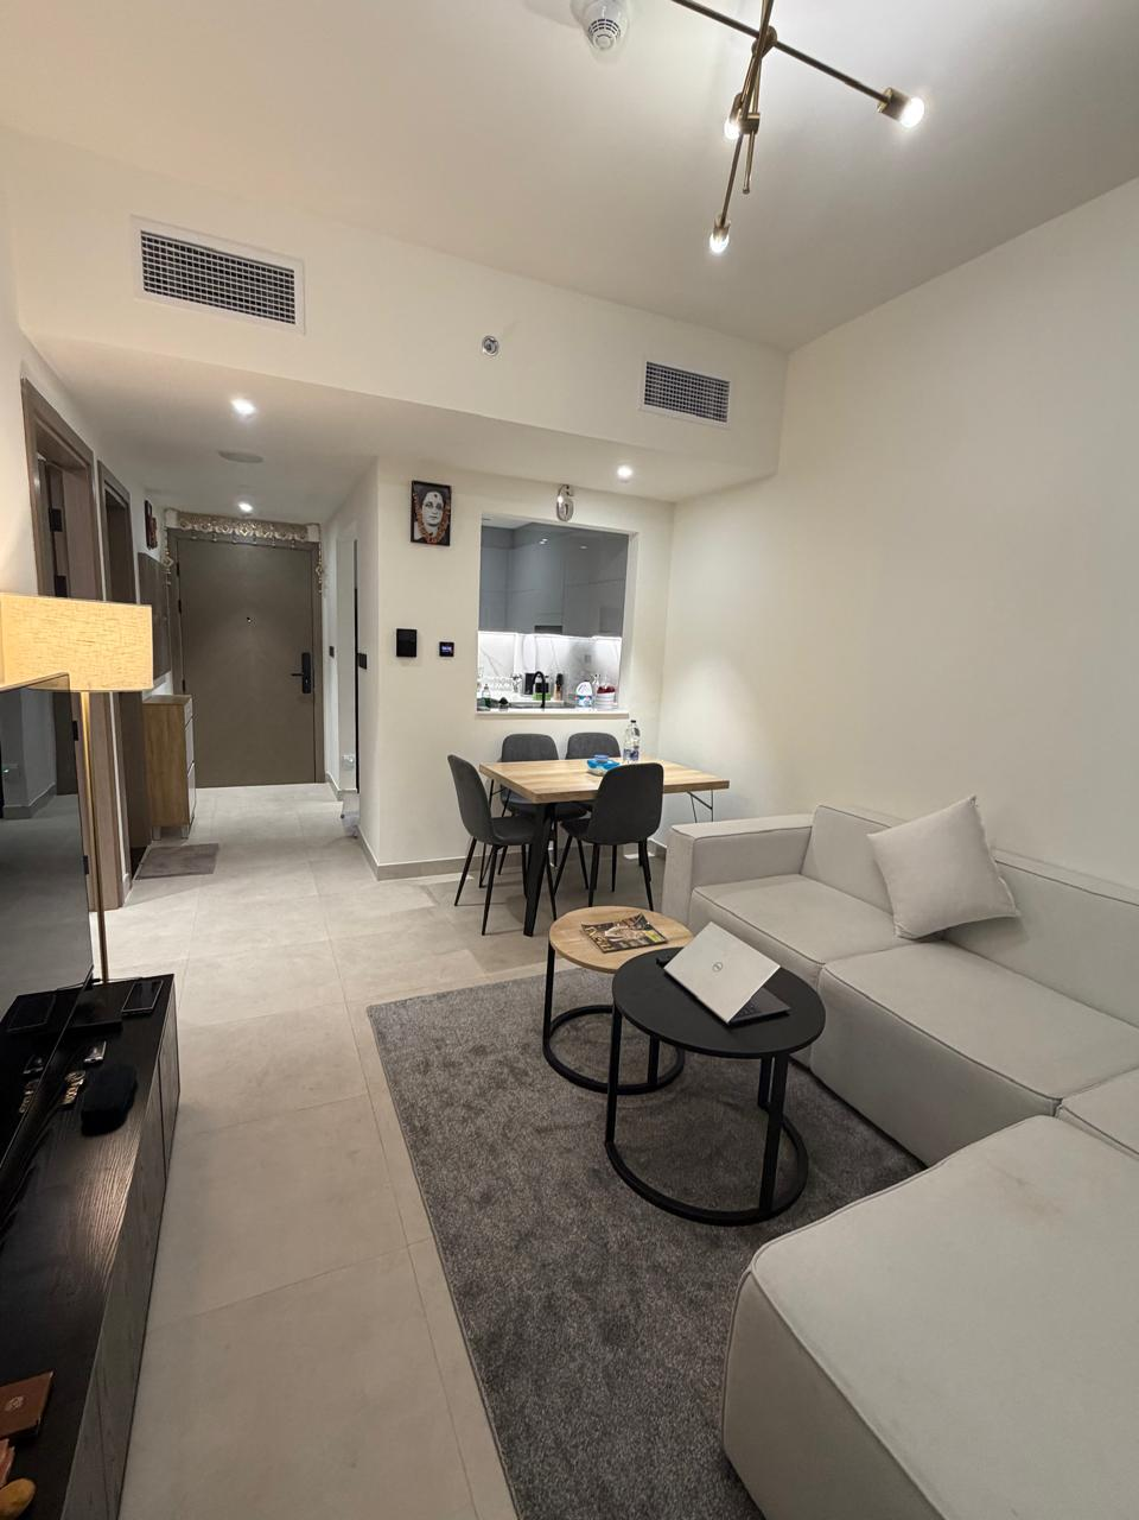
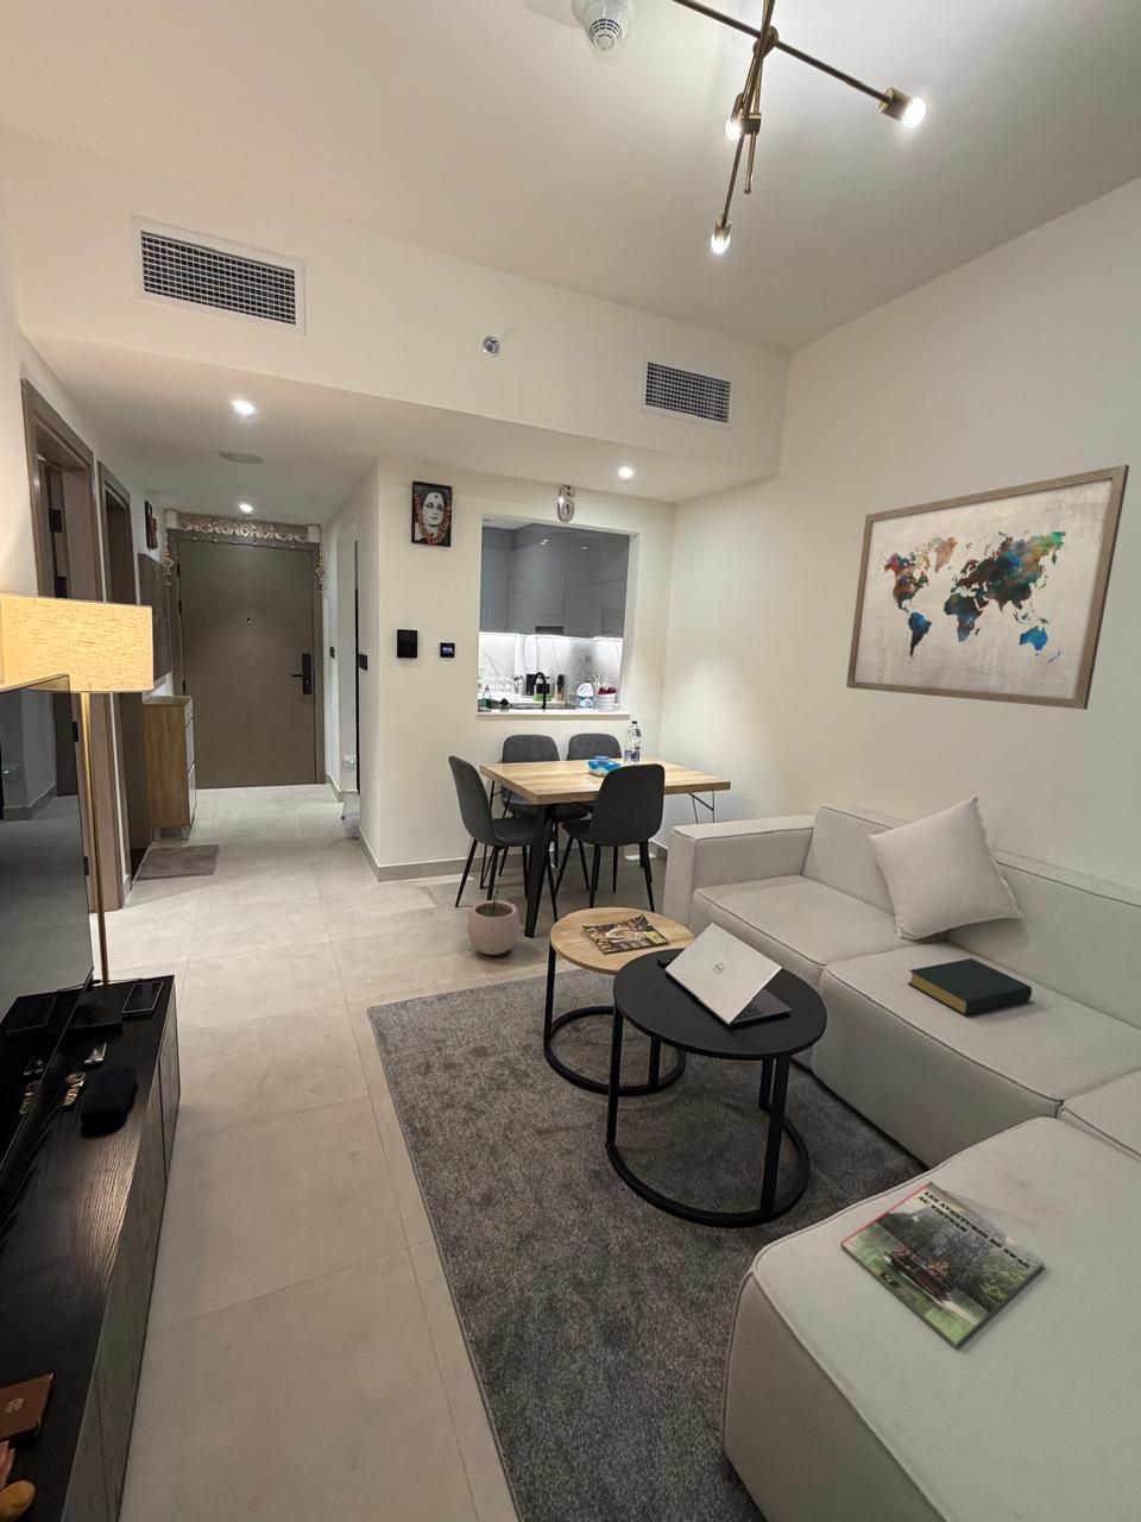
+ hardback book [906,958,1033,1016]
+ wall art [845,464,1130,711]
+ magazine [840,1180,1045,1347]
+ plant pot [466,889,520,956]
